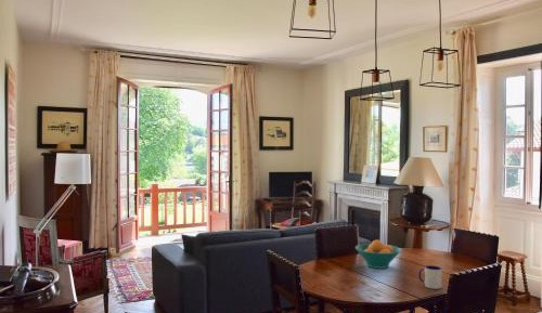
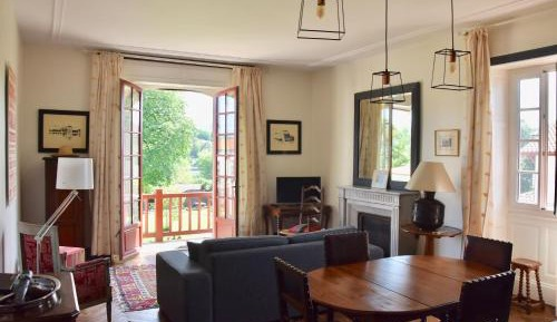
- fruit bowl [354,239,402,270]
- mug [417,264,442,290]
